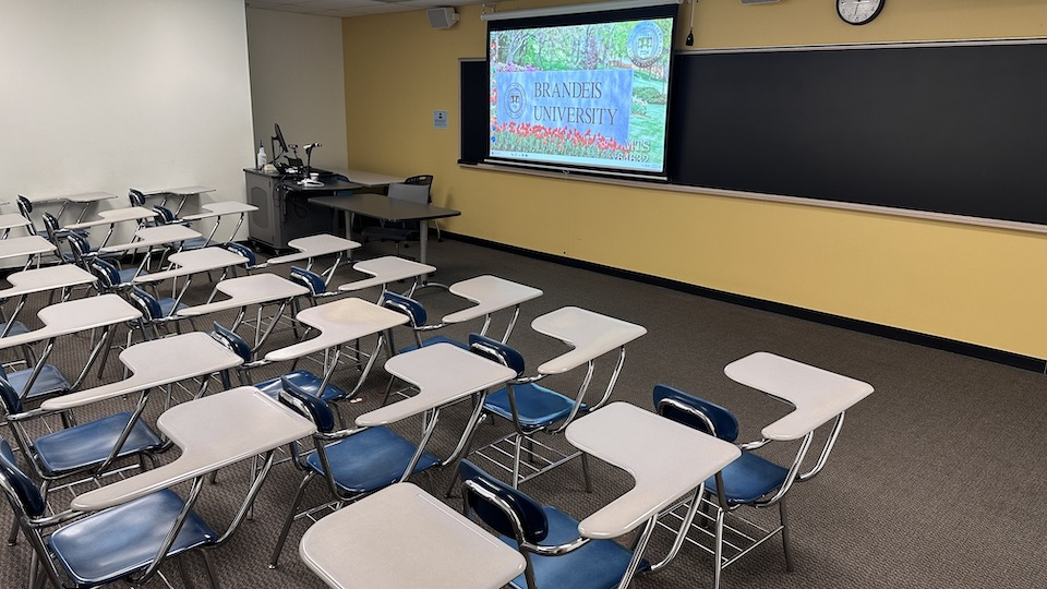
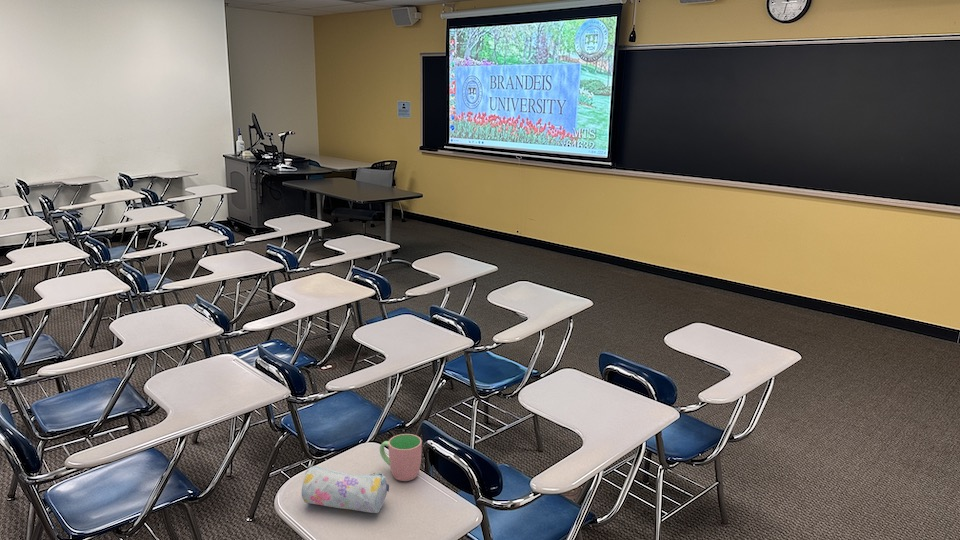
+ pencil case [301,465,390,514]
+ cup [379,433,423,482]
